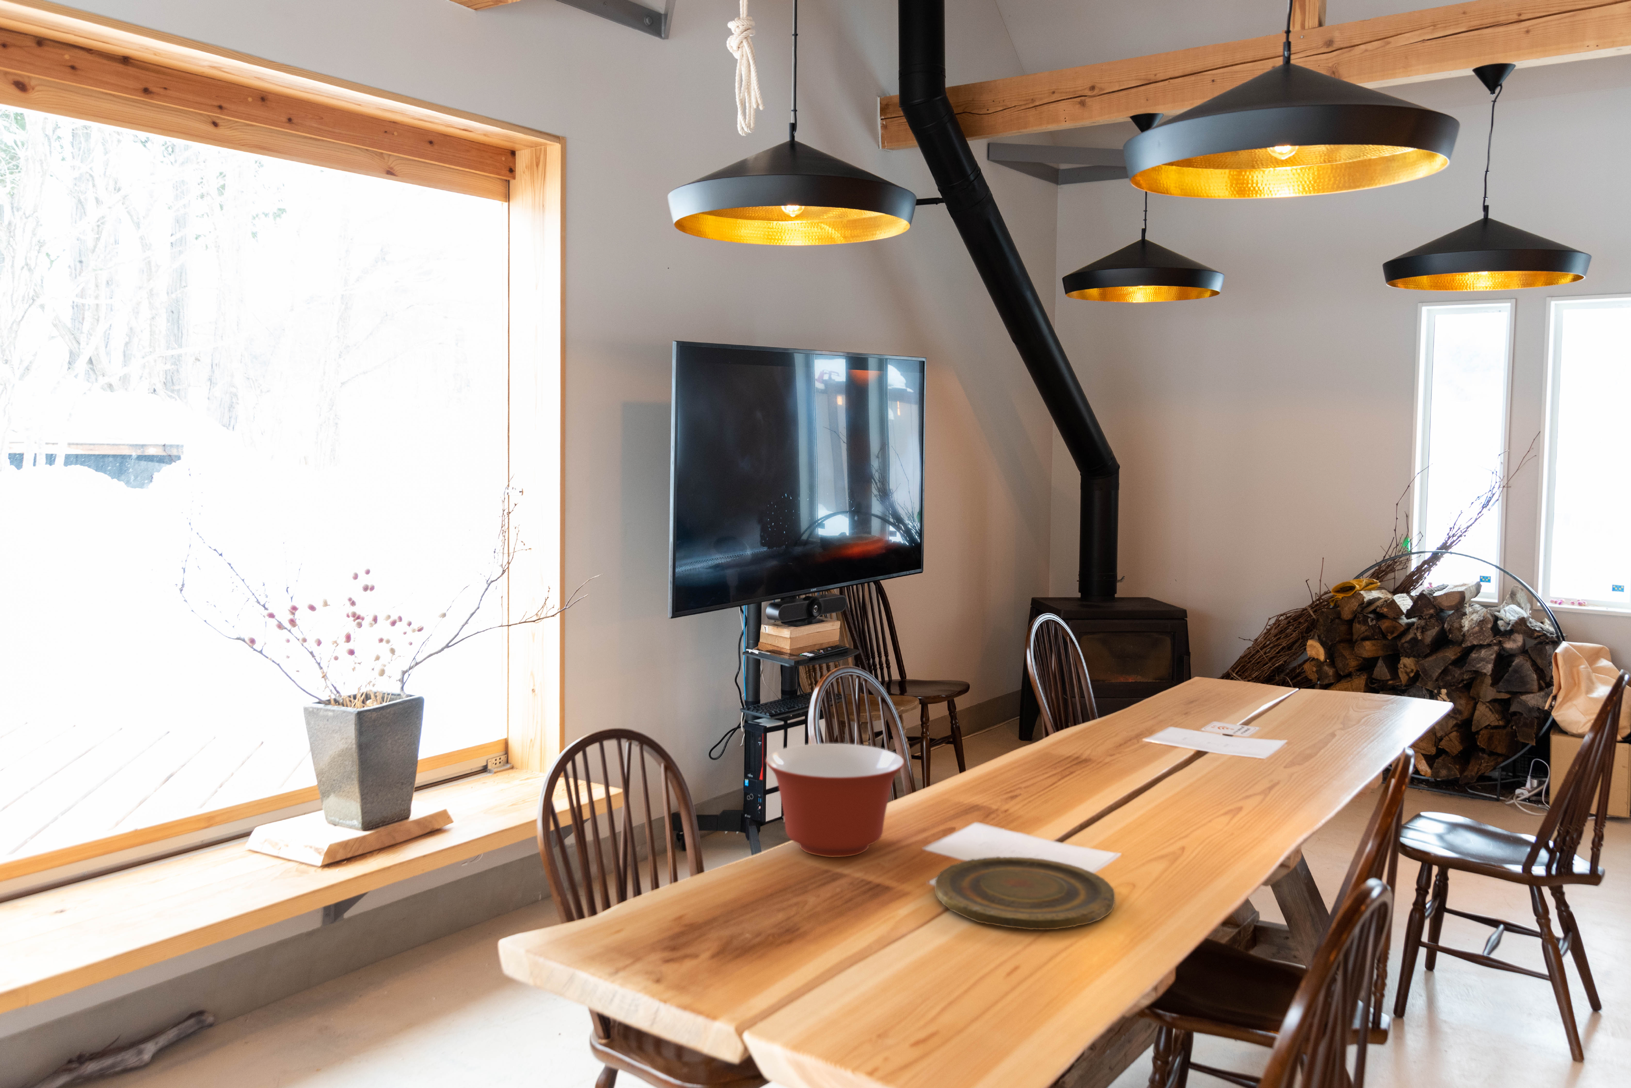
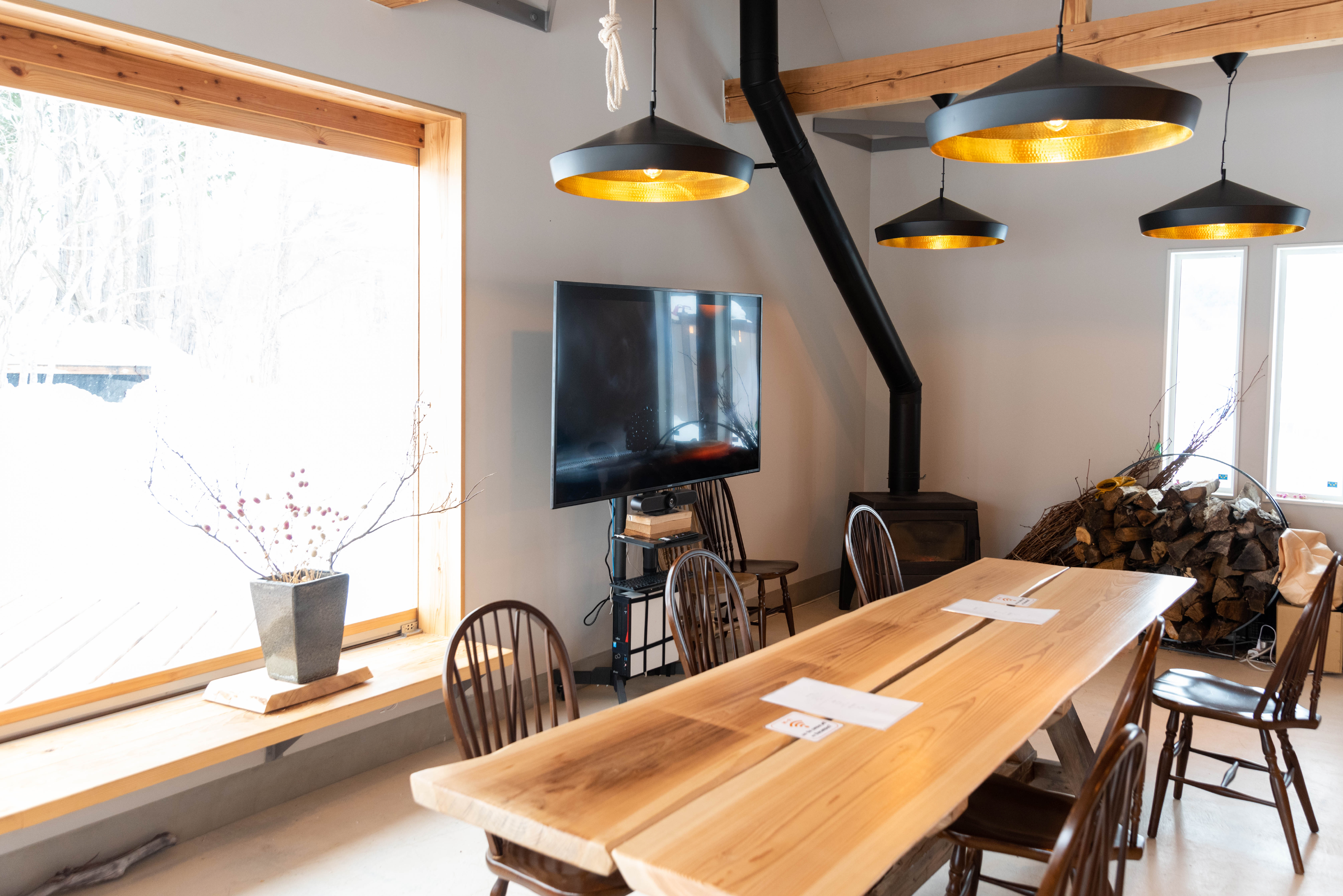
- plate [934,856,1115,930]
- mixing bowl [765,743,905,857]
